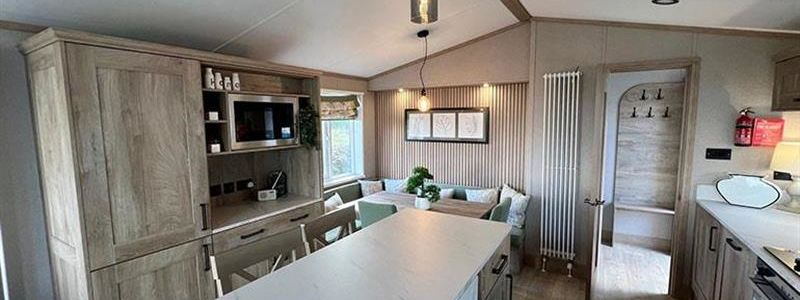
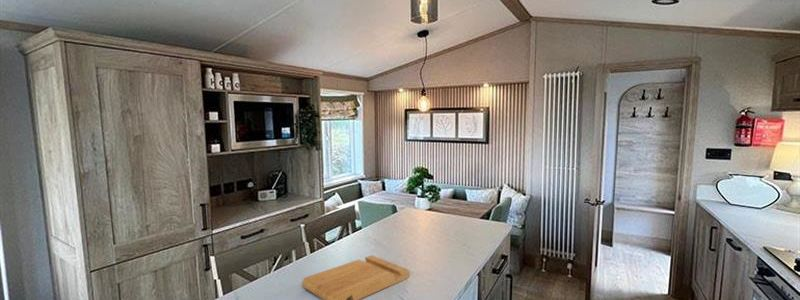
+ cutting board [301,254,410,300]
